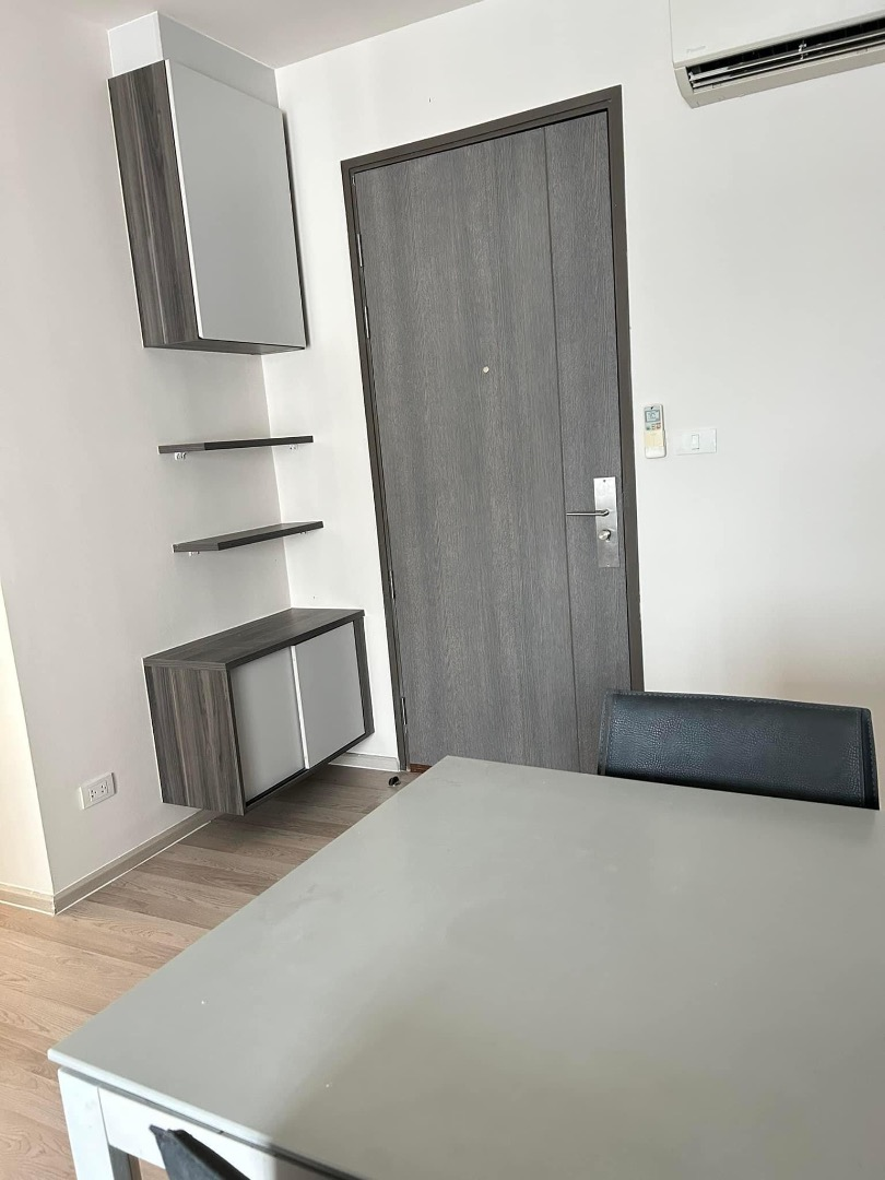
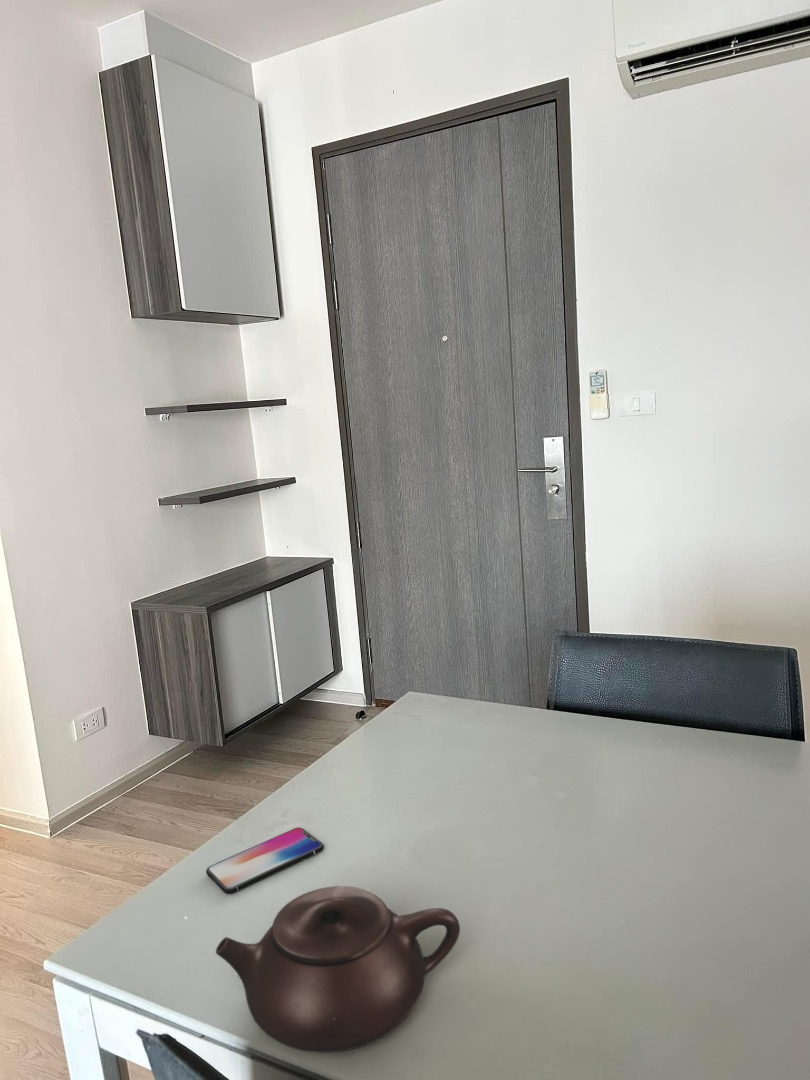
+ smartphone [205,827,325,895]
+ teapot [215,885,461,1054]
